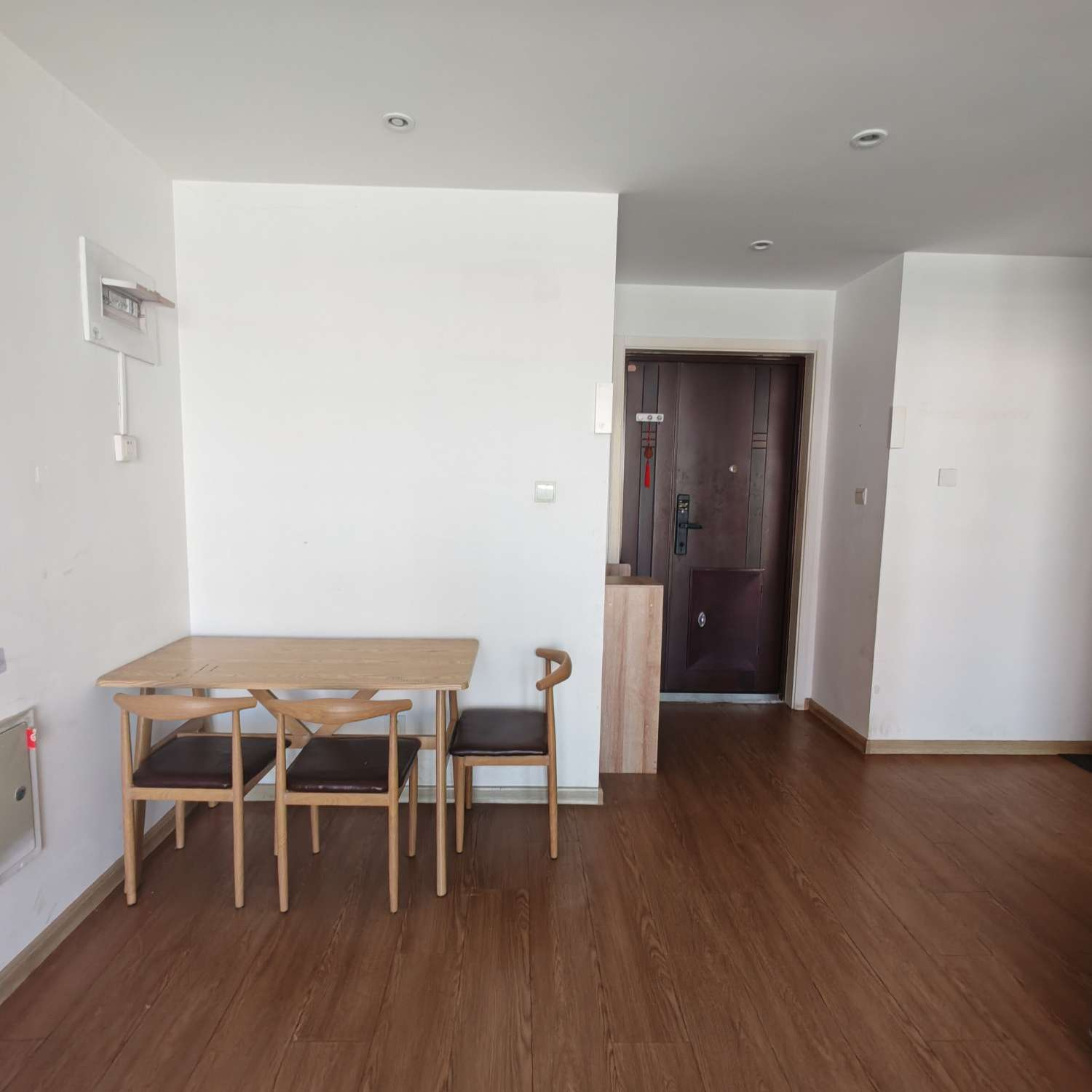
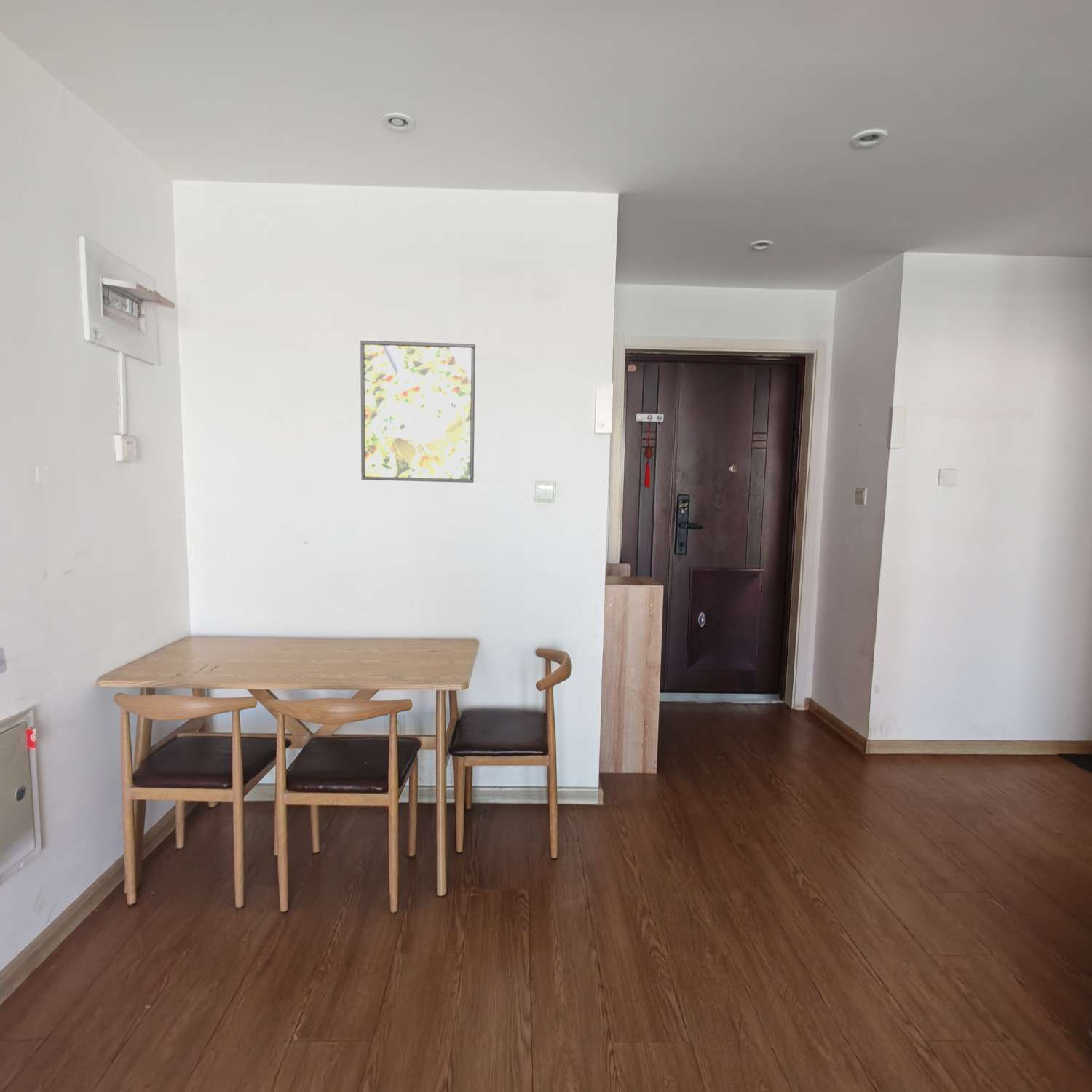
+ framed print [360,340,476,483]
